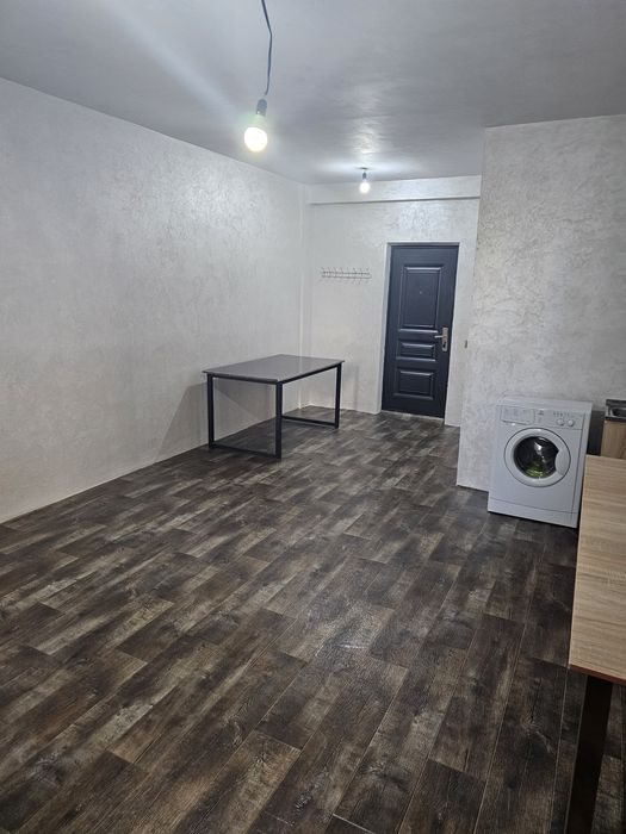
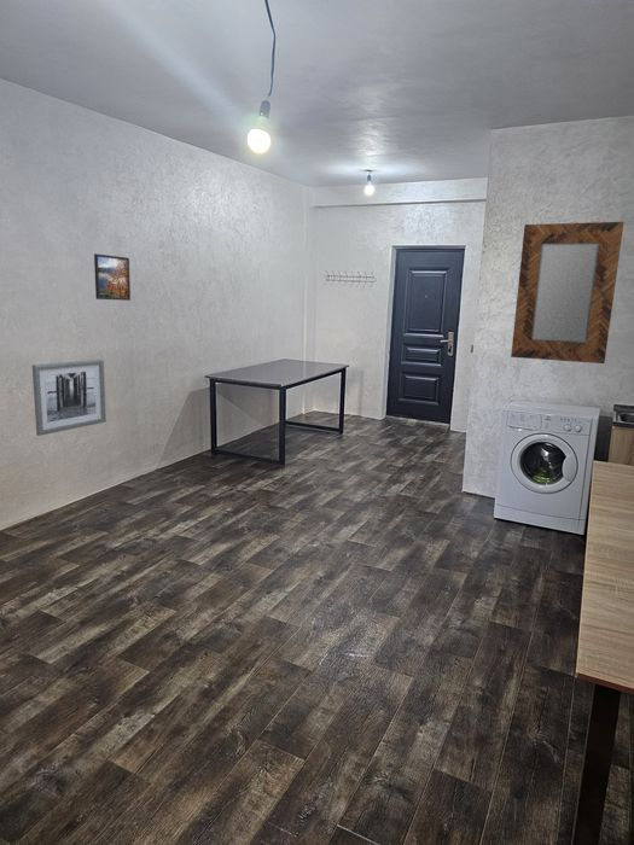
+ wall art [31,359,107,437]
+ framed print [93,252,132,302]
+ home mirror [510,221,626,365]
